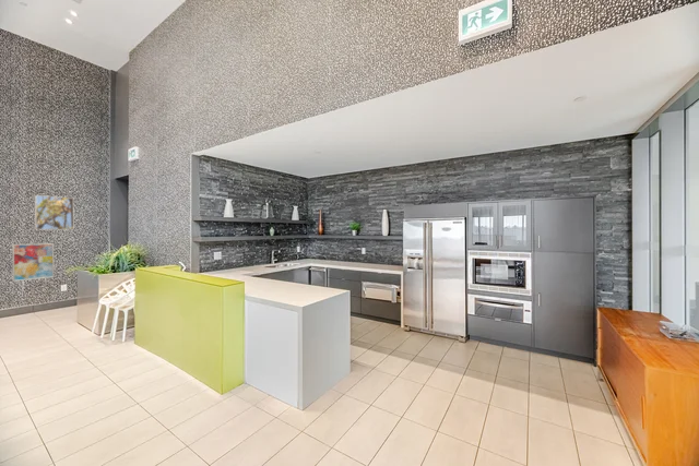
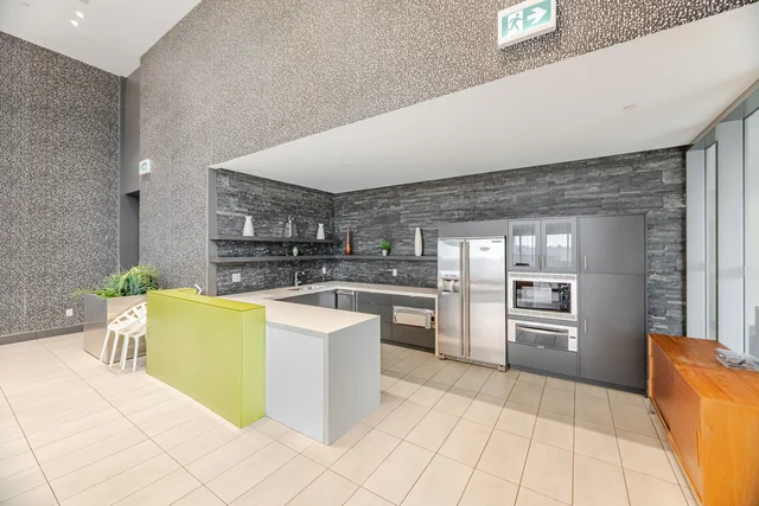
- wall art [11,242,55,283]
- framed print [34,194,74,230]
